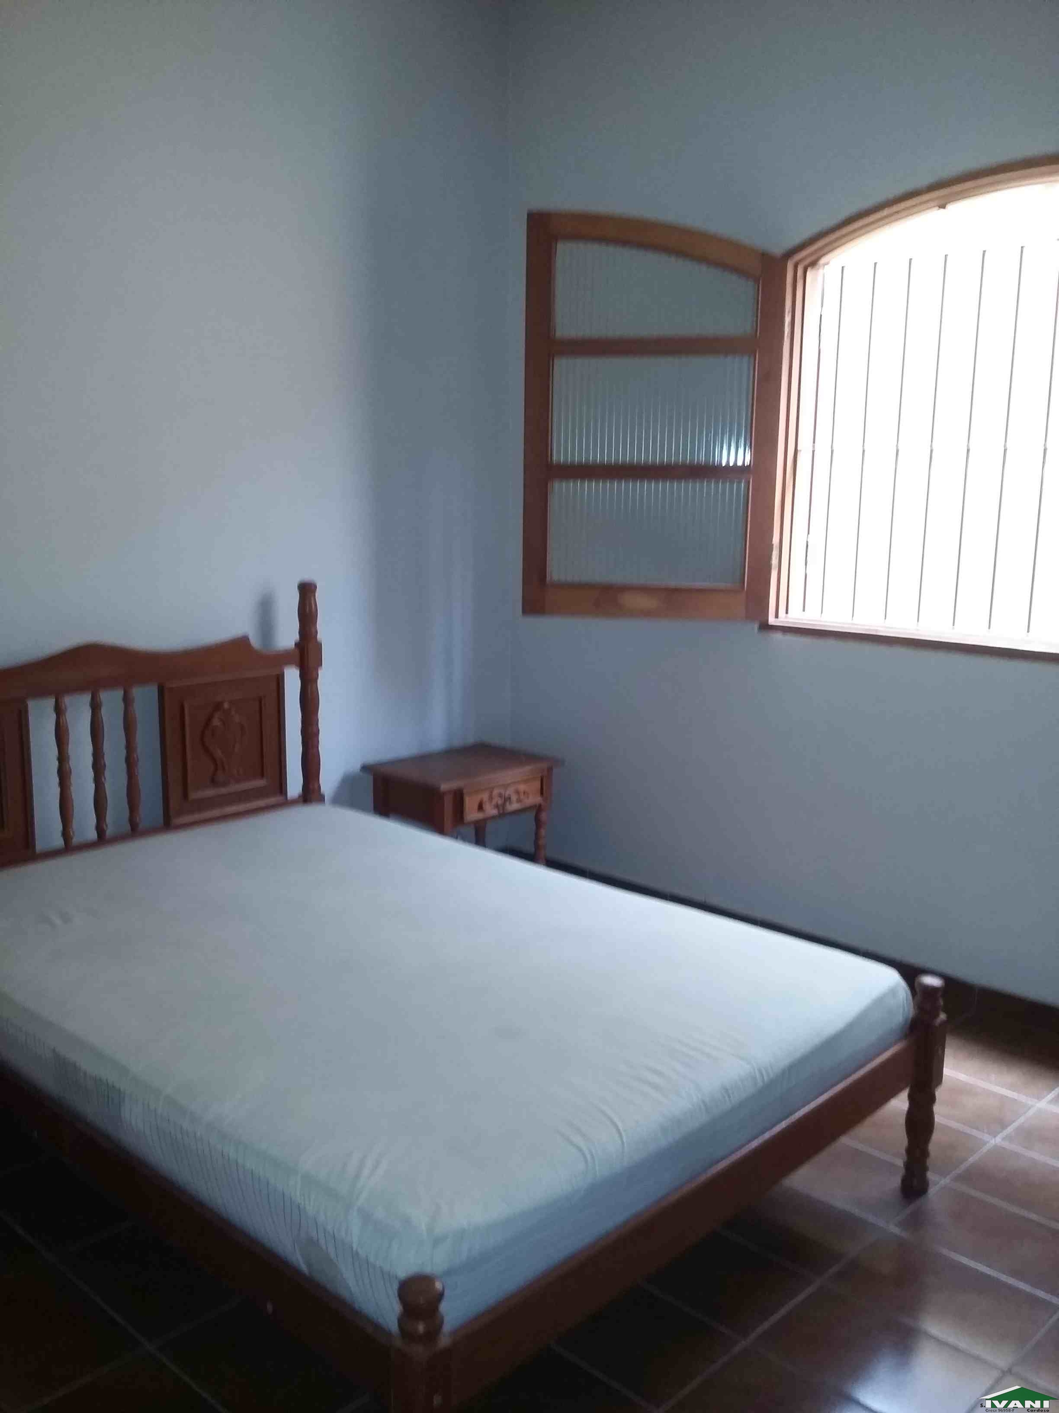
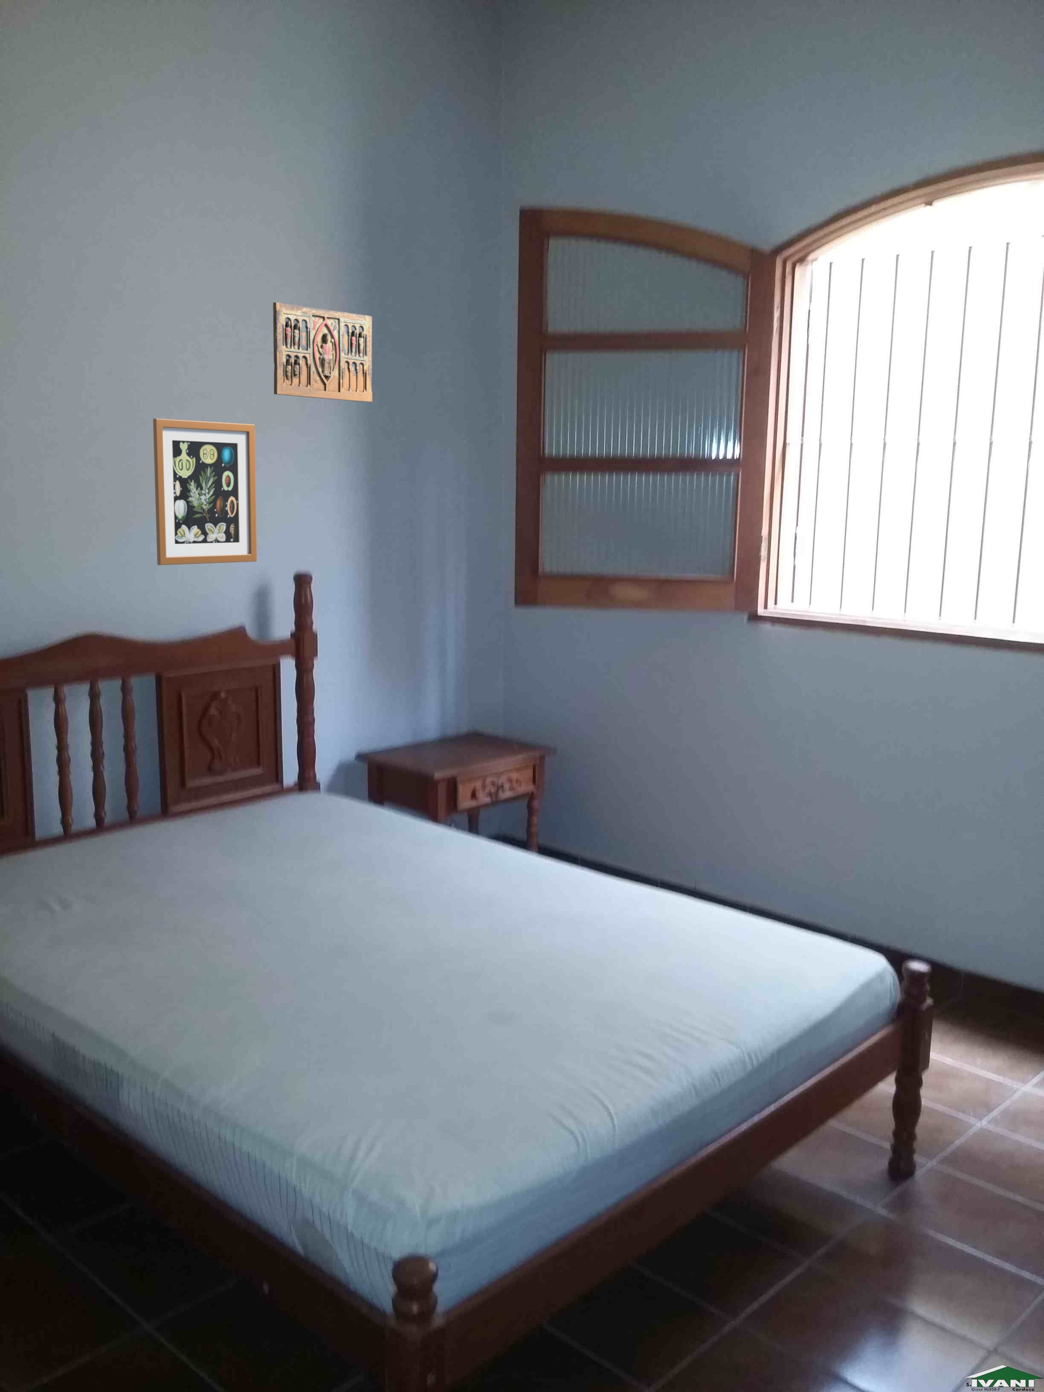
+ wall art [152,418,258,566]
+ religious icon [273,301,373,402]
